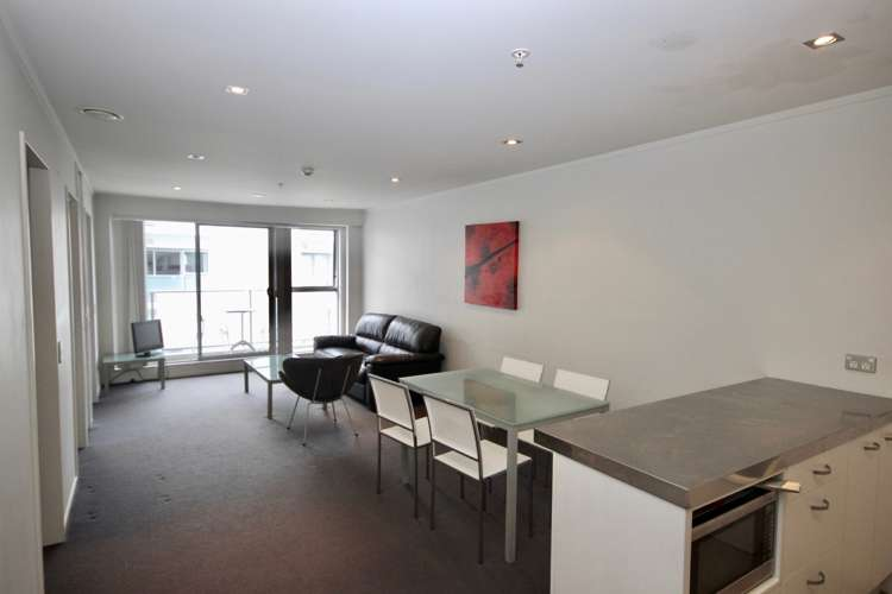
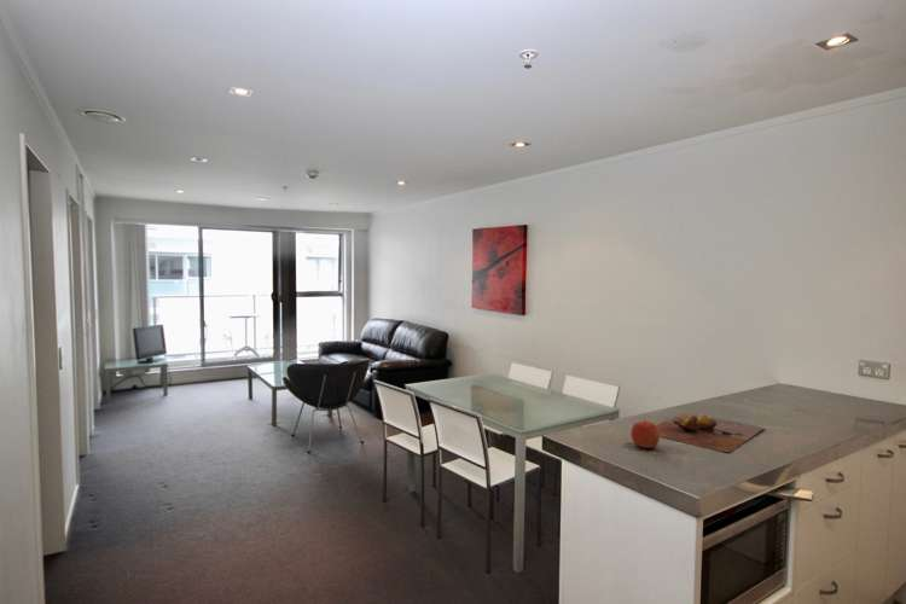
+ cutting board [655,411,766,453]
+ apple [629,418,661,449]
